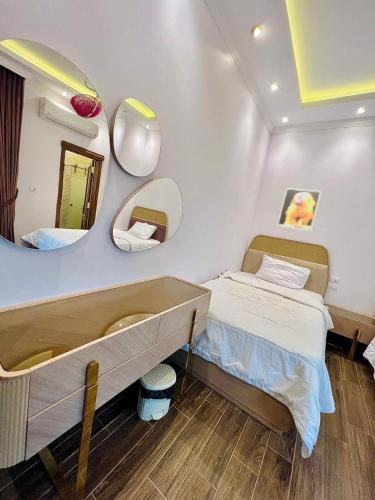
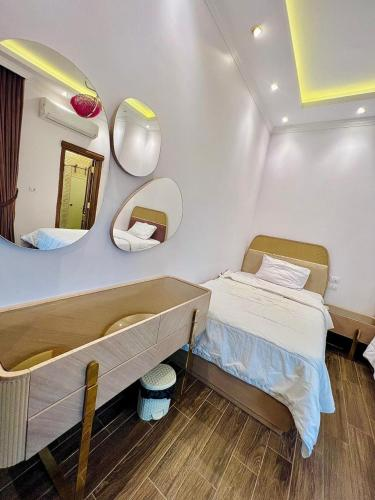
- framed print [276,187,323,232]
